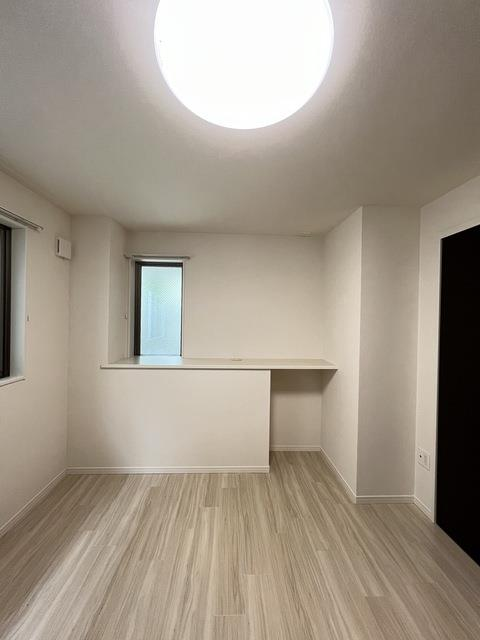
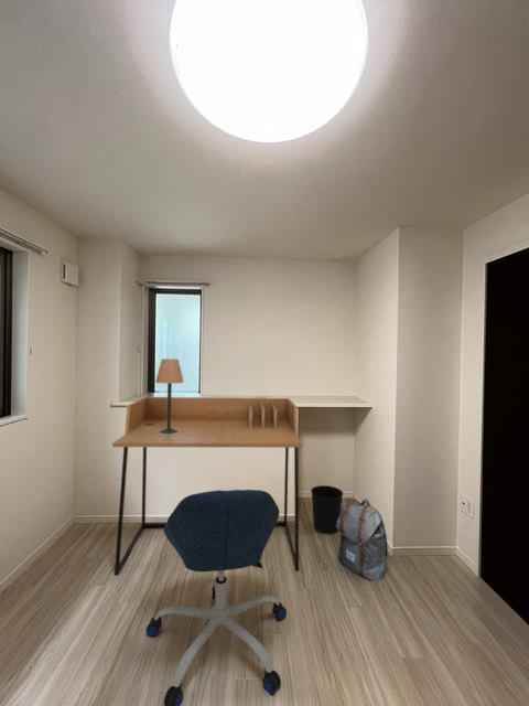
+ wastebasket [310,484,344,536]
+ desk [111,396,303,576]
+ office chair [145,489,288,706]
+ backpack [336,498,389,582]
+ table lamp [154,359,184,434]
